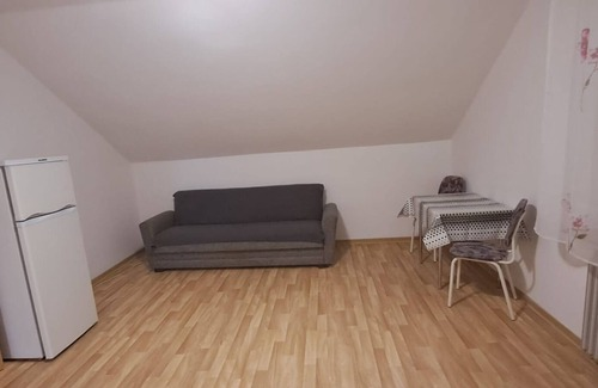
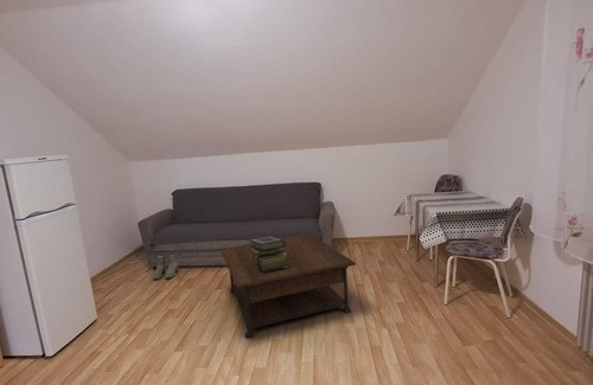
+ stack of books [249,236,288,271]
+ boots [152,252,179,281]
+ coffee table [221,233,357,339]
